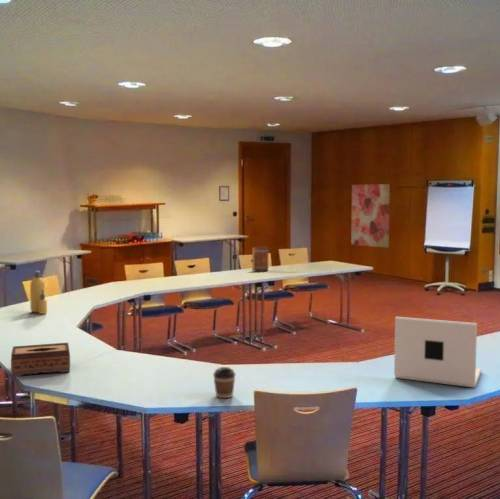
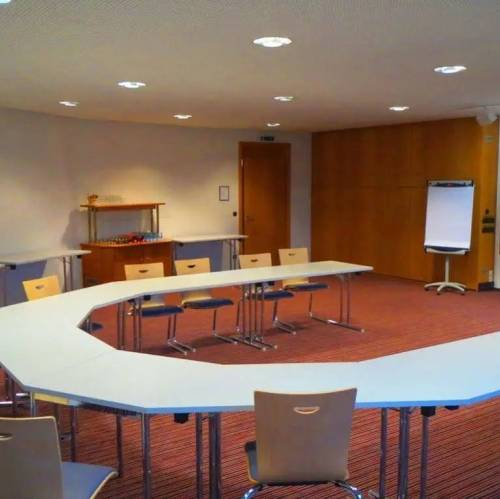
- bottle [29,270,48,315]
- wall art [350,183,391,249]
- coffee cup [212,366,237,399]
- laptop [393,316,483,389]
- tissue box [10,342,71,378]
- book [251,246,269,273]
